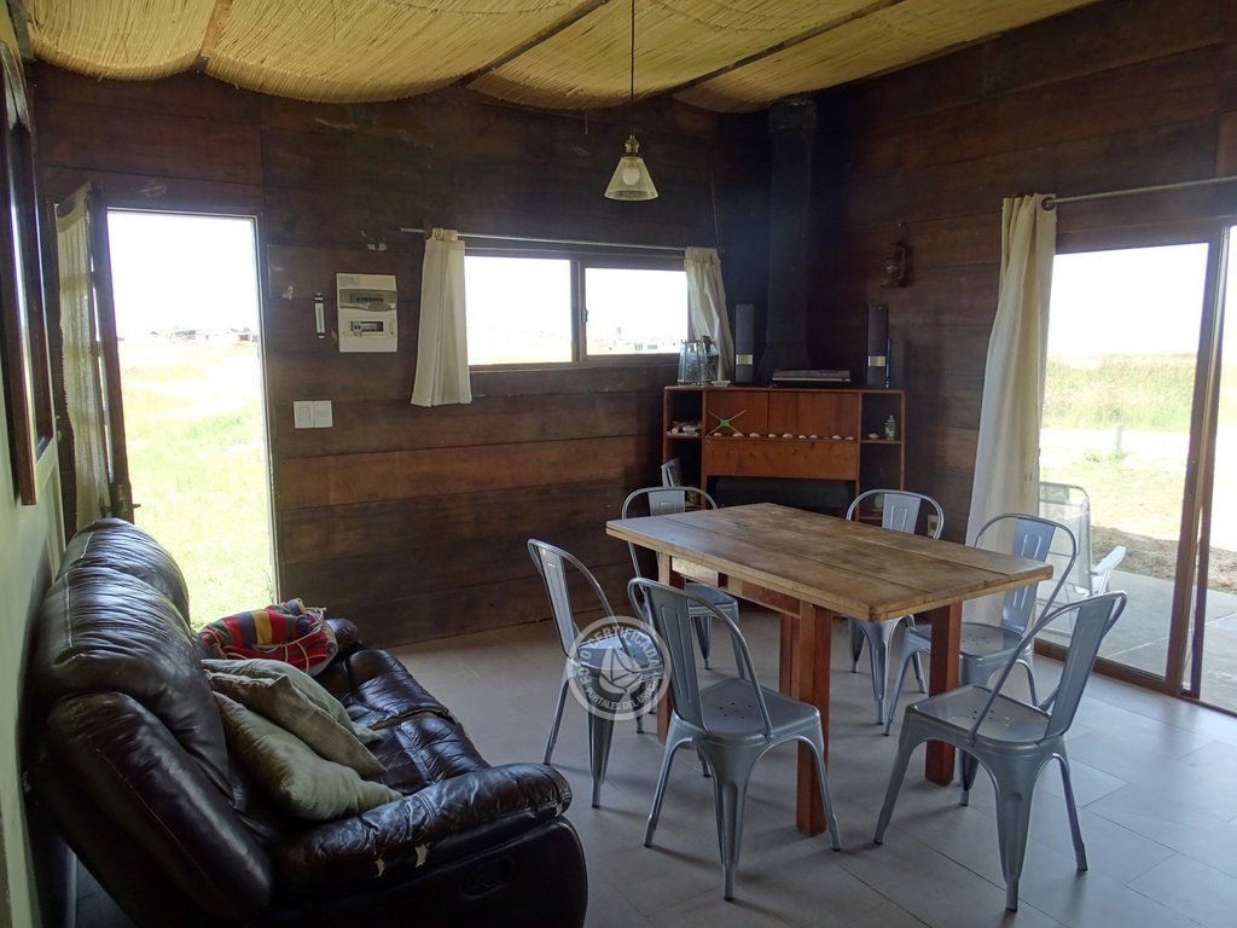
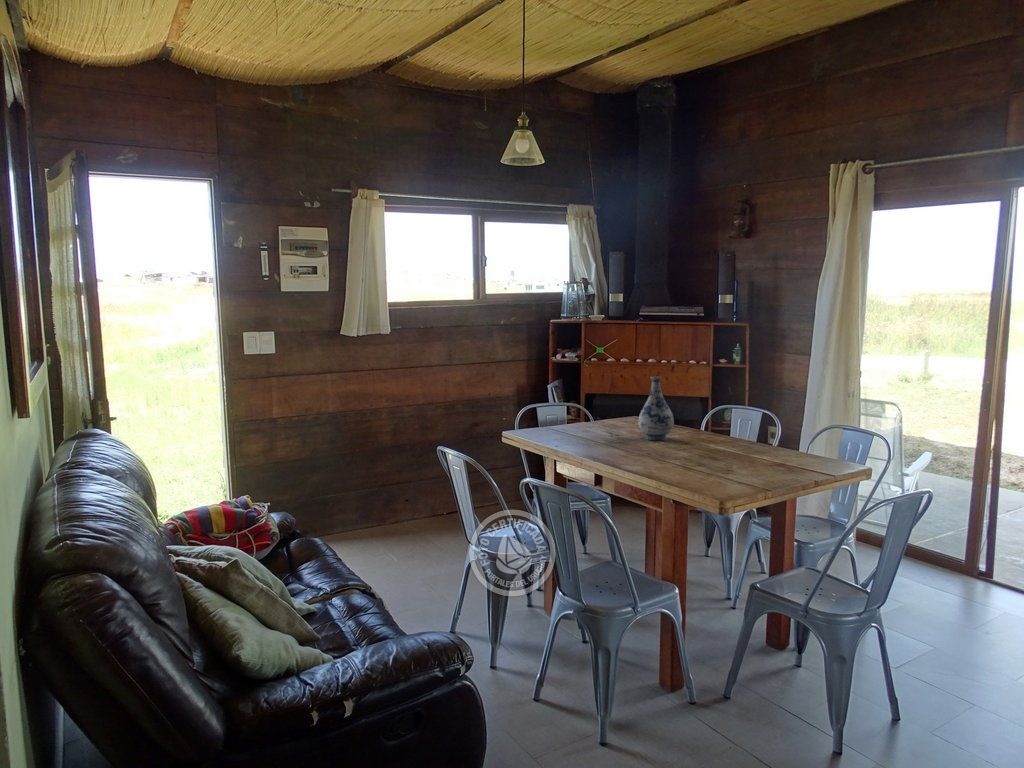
+ vase [637,375,675,441]
